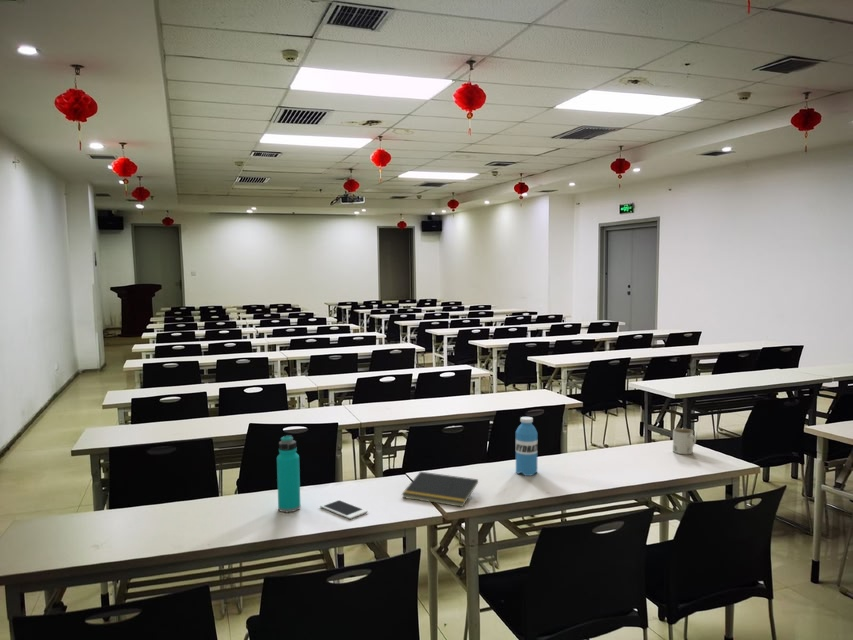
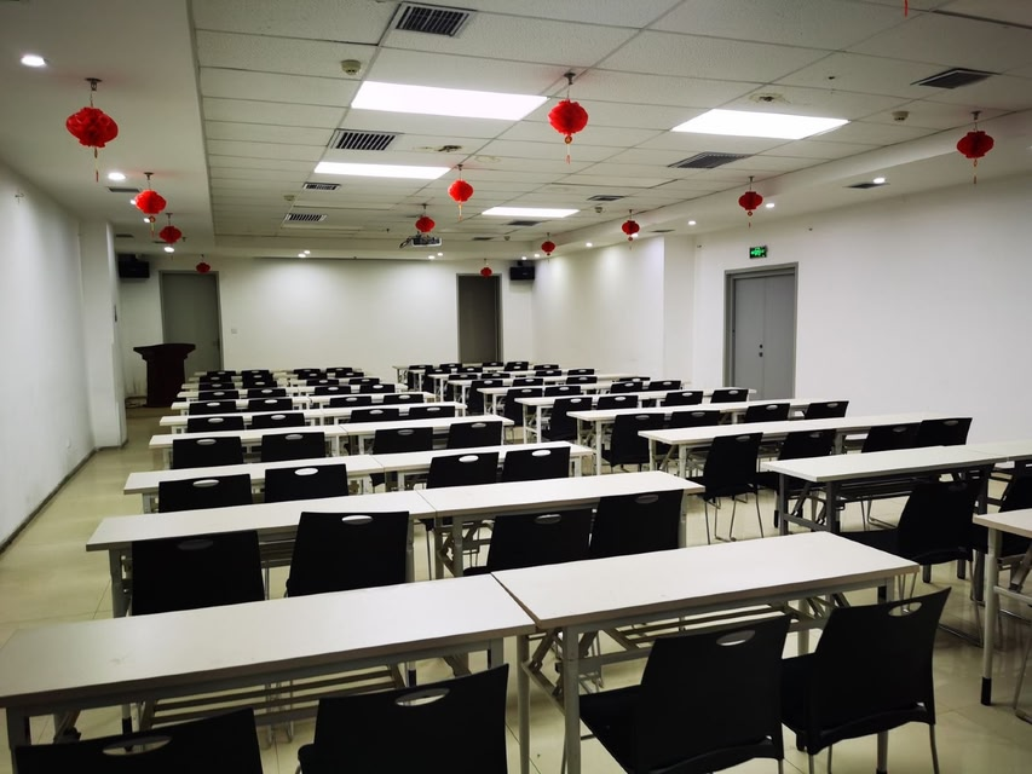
- notepad [401,471,479,508]
- water bottle [515,416,538,477]
- water bottle [276,434,302,513]
- mug [672,427,697,455]
- cell phone [319,498,368,520]
